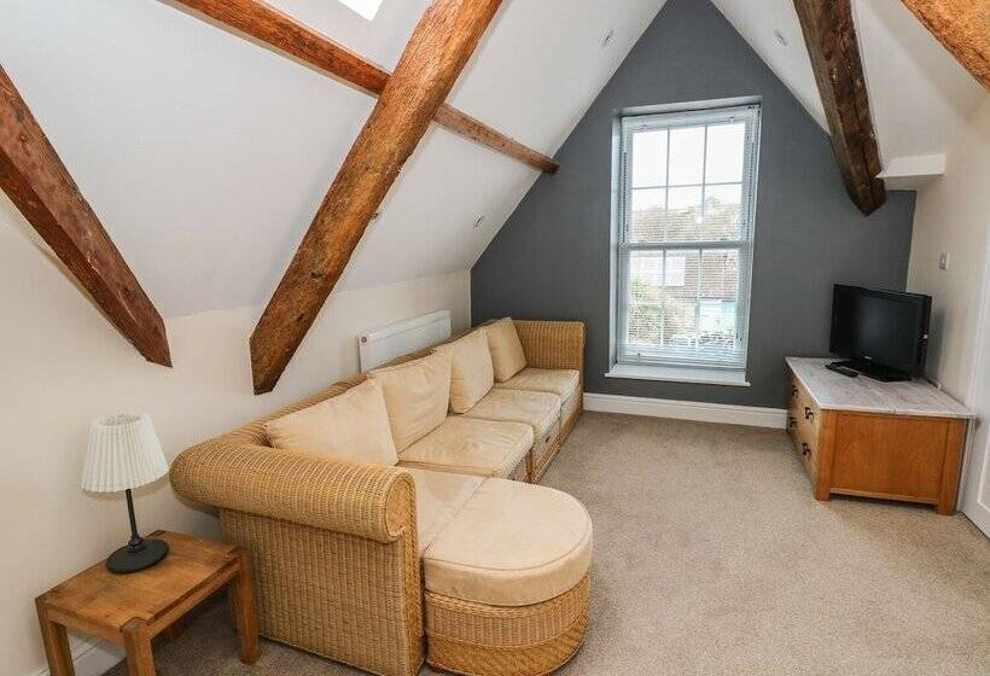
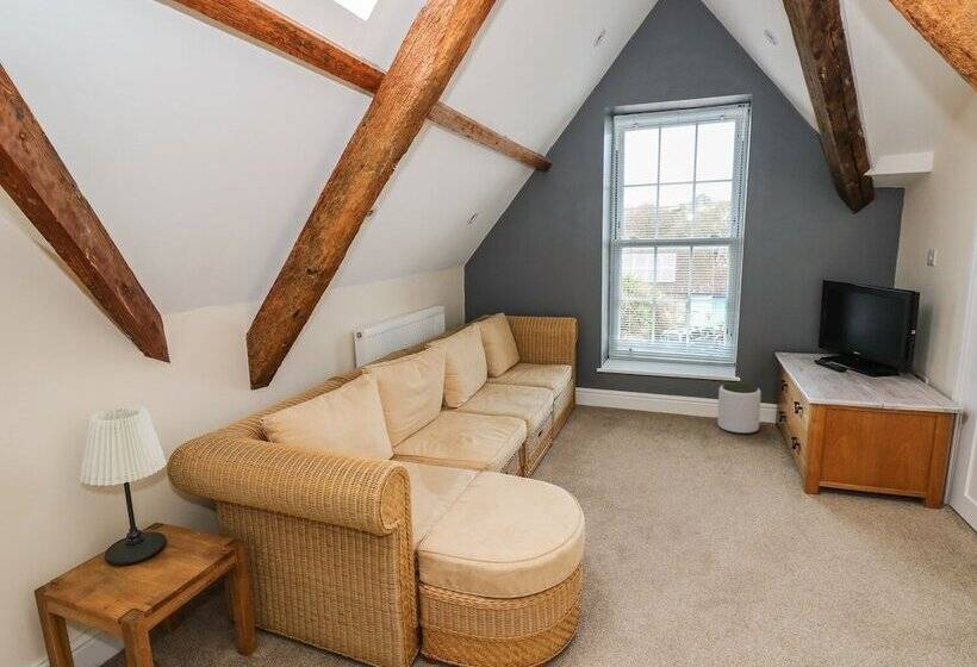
+ plant pot [717,382,763,435]
